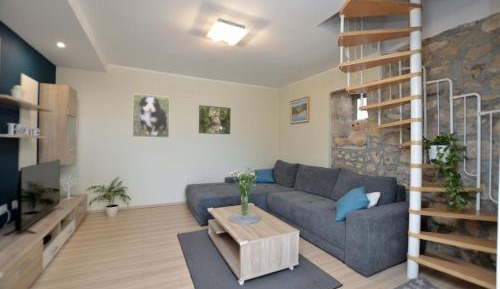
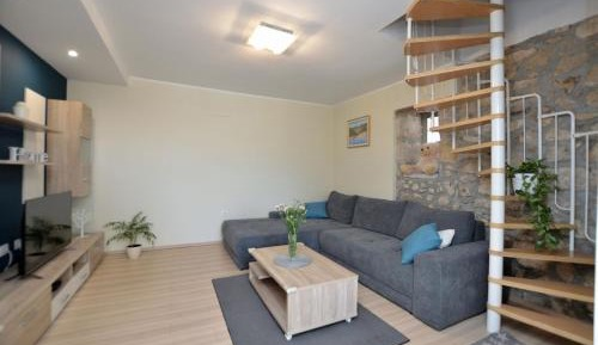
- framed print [198,104,232,135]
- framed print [131,92,171,139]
